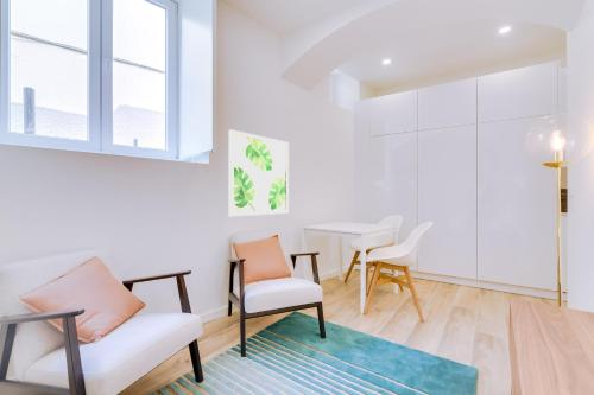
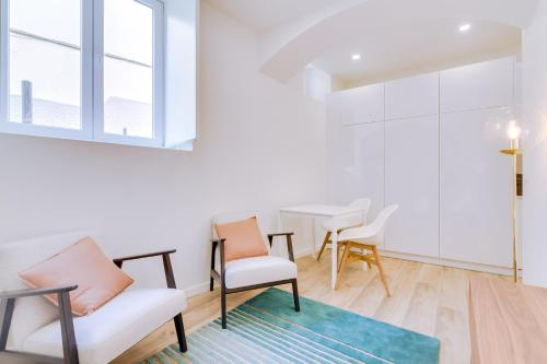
- wall art [227,128,290,217]
